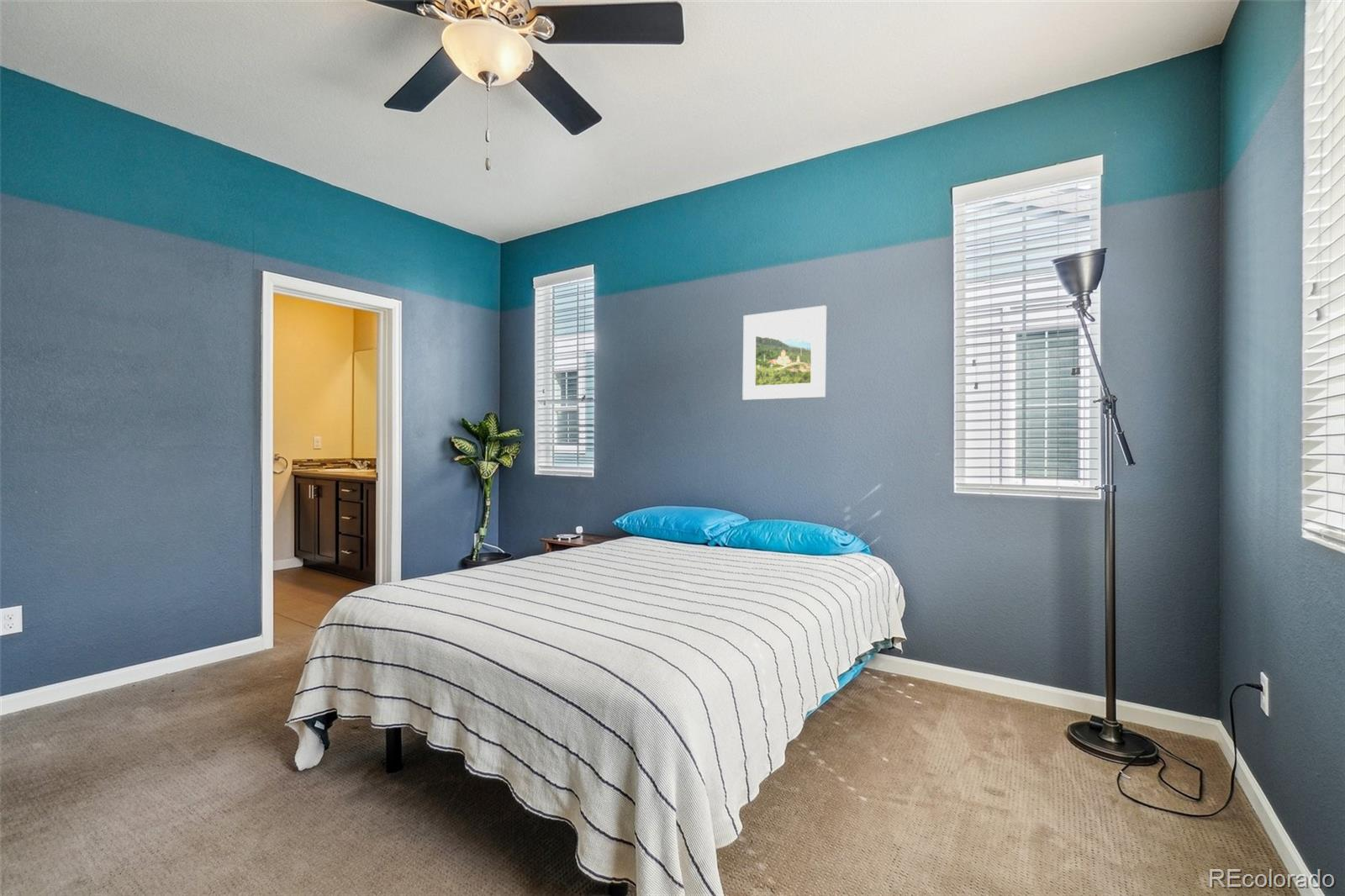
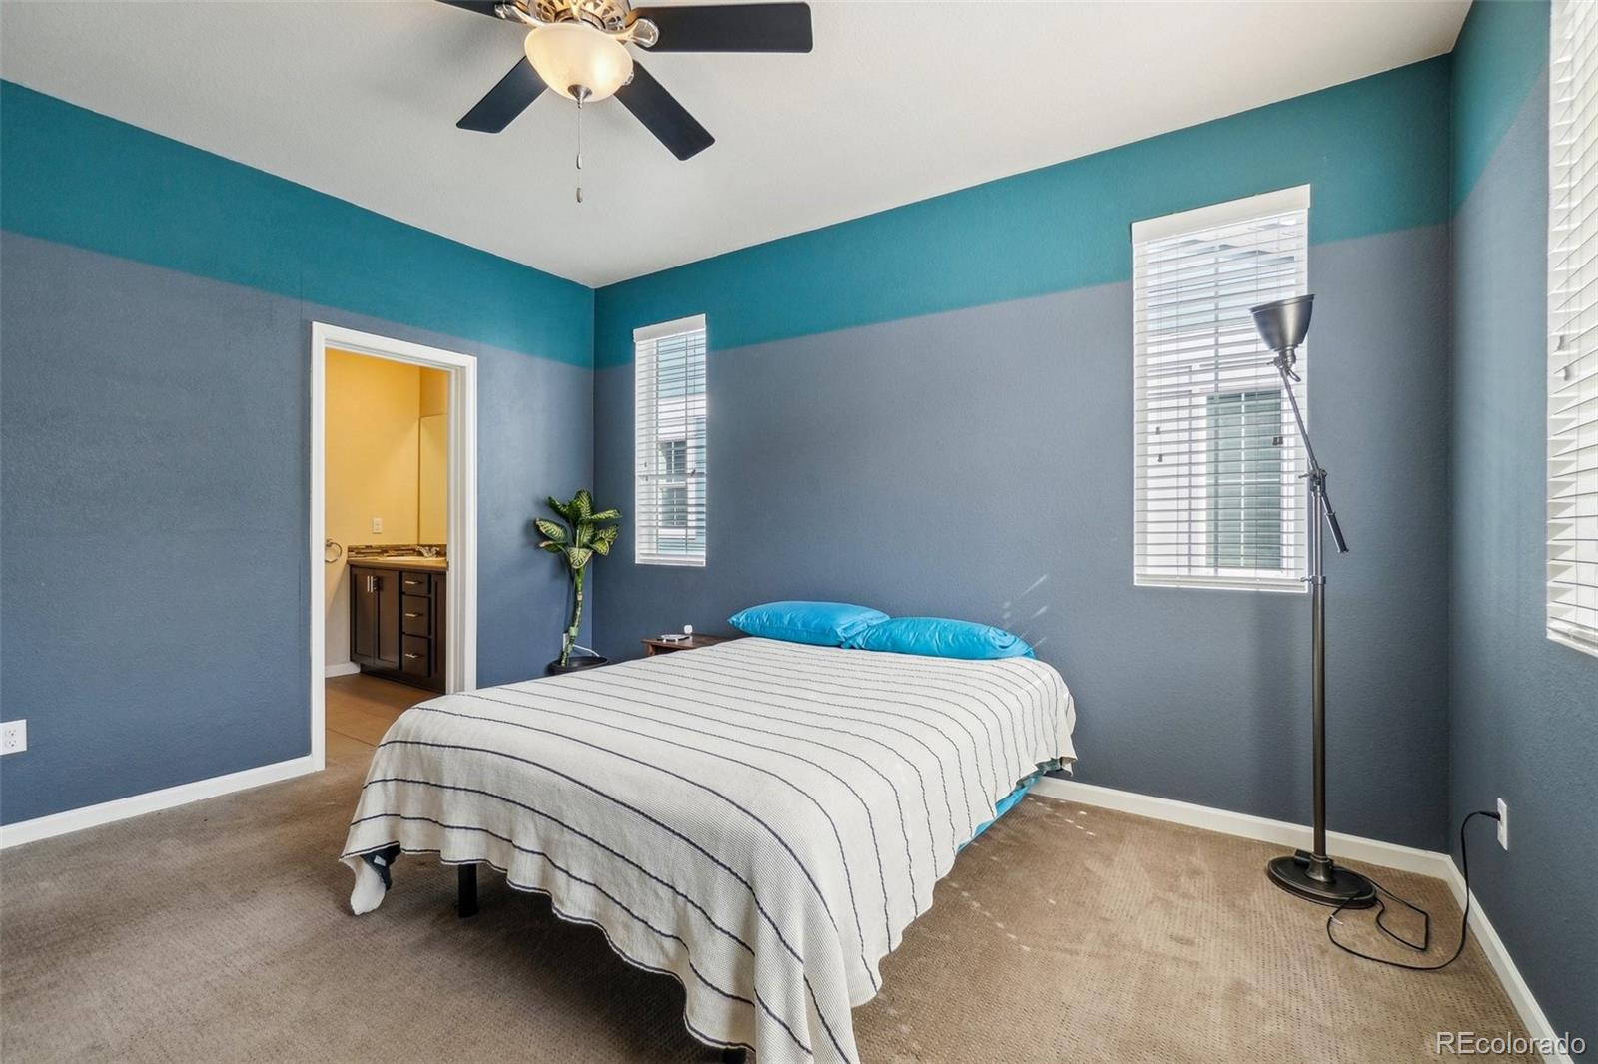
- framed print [741,305,827,401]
